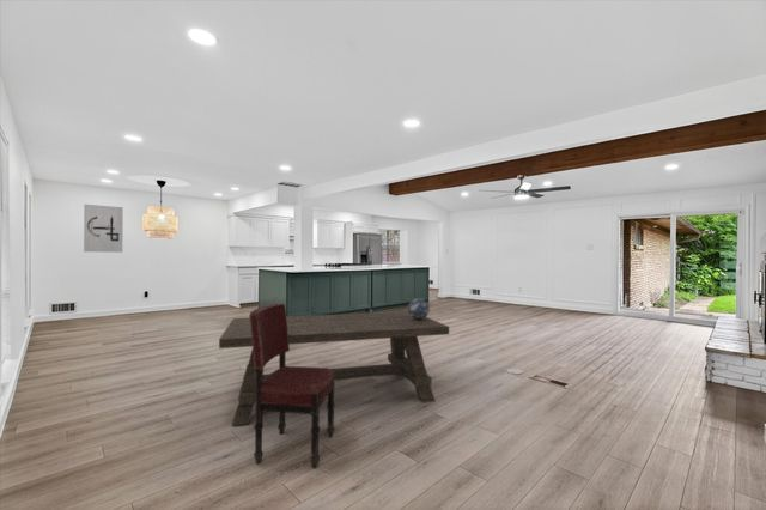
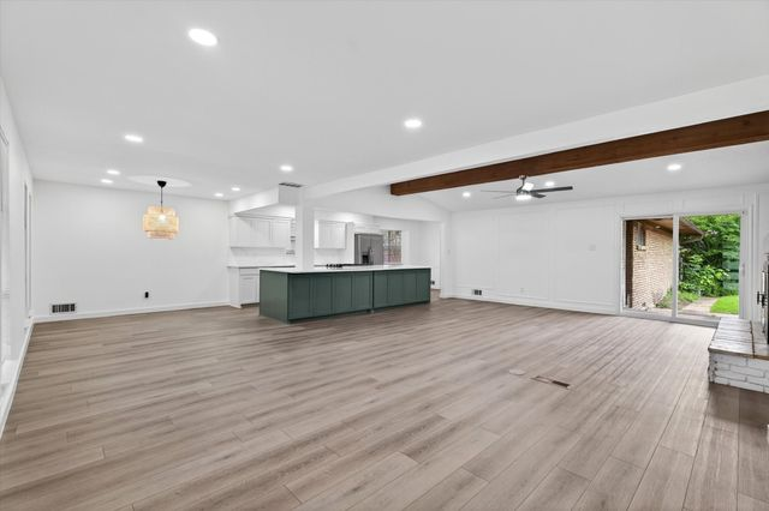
- dining table [218,310,450,427]
- decorative ball [407,297,431,320]
- dining chair [248,303,336,469]
- wall art [83,204,124,254]
